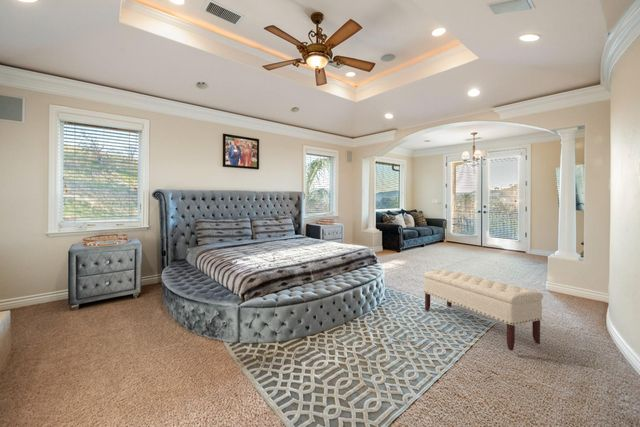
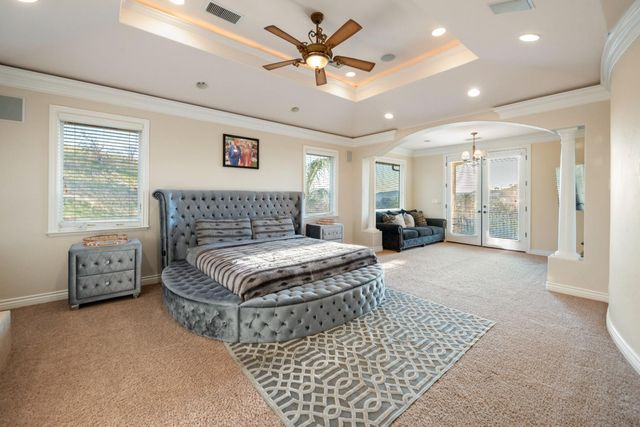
- bench [423,269,544,352]
